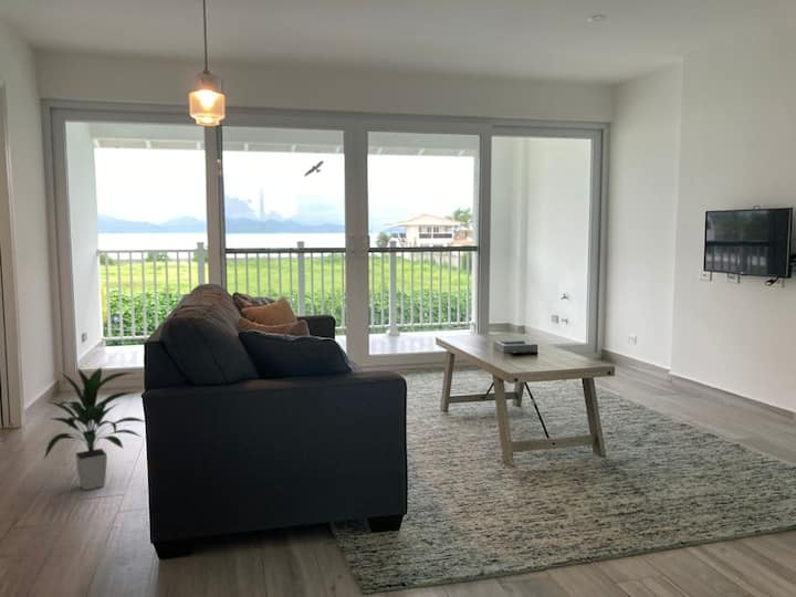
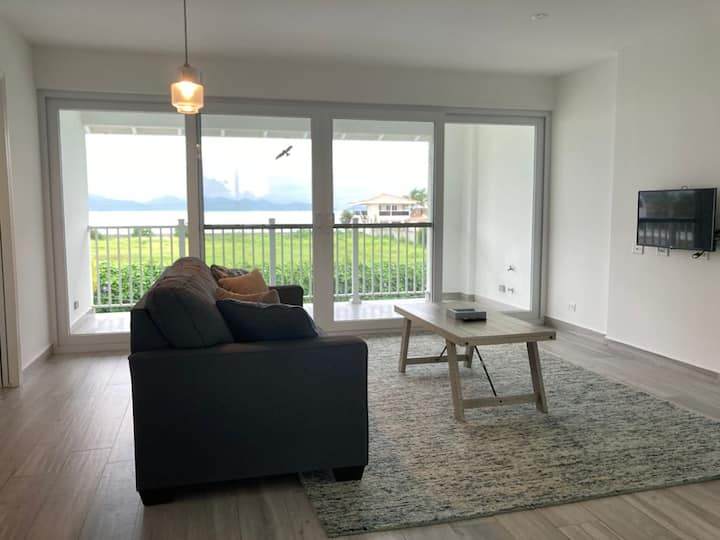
- indoor plant [43,366,145,491]
